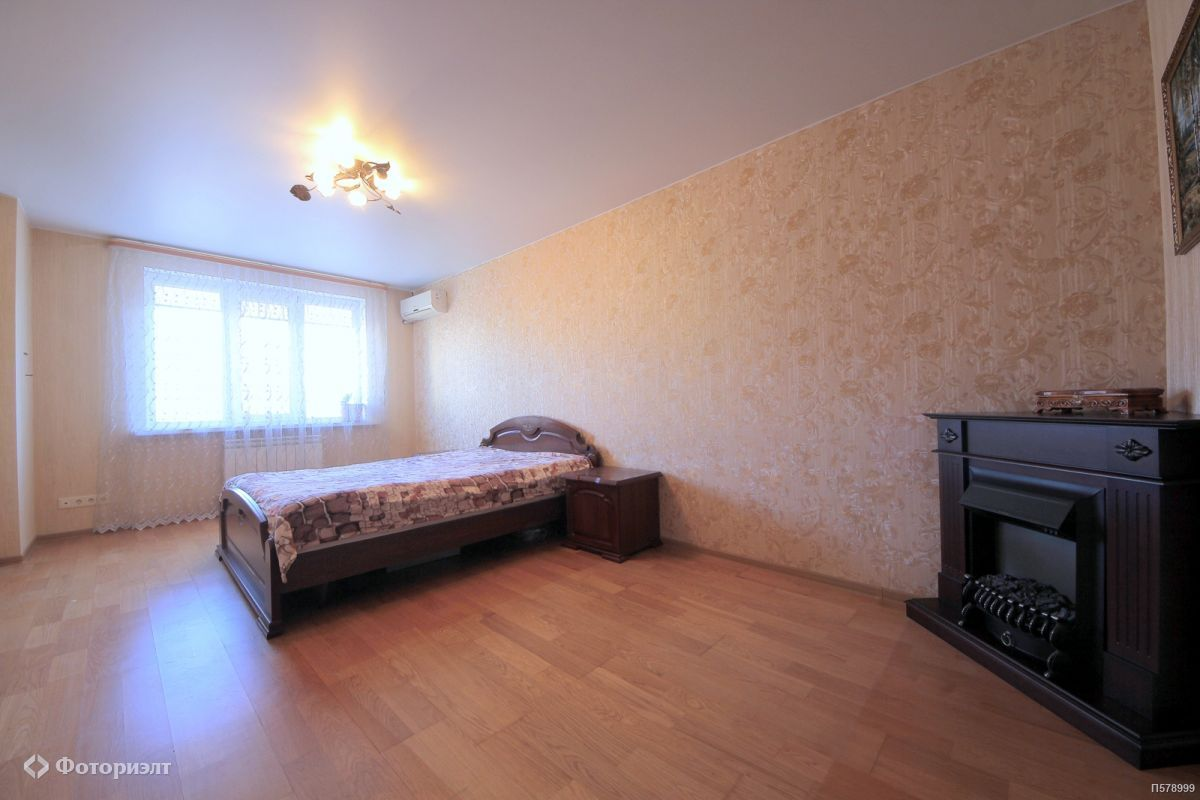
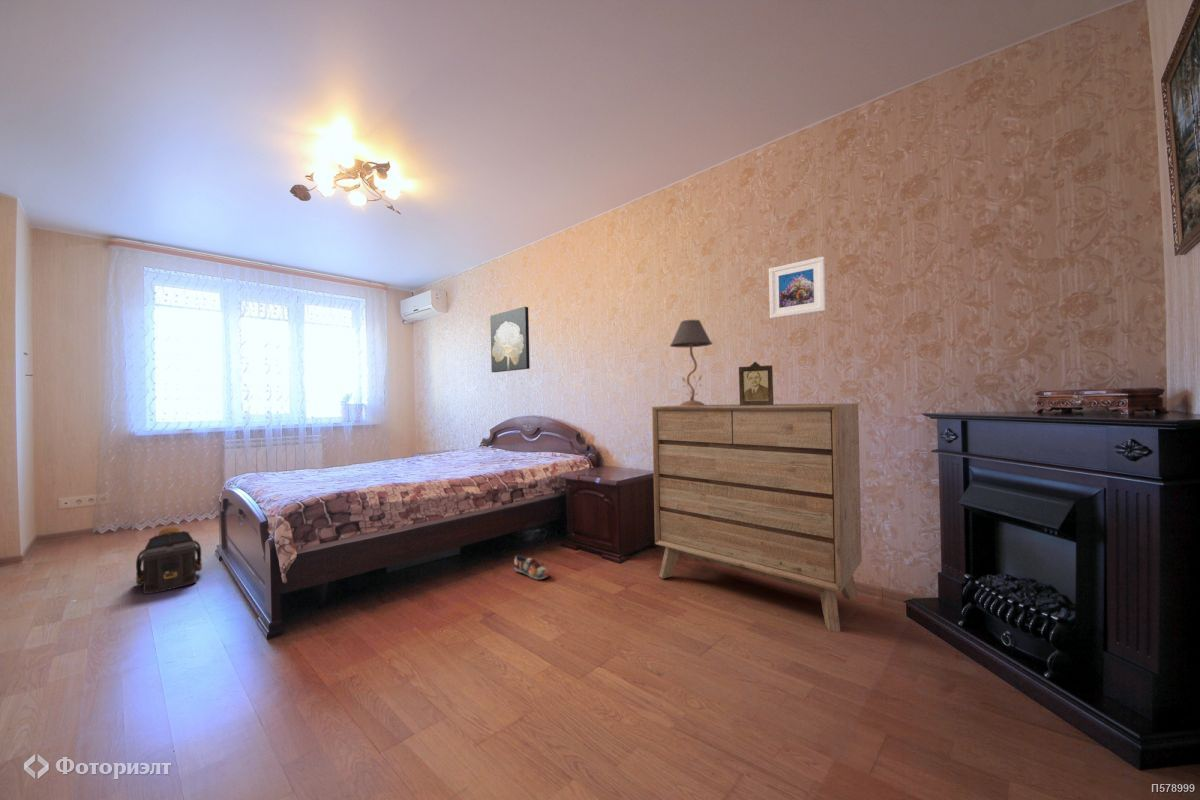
+ wall art [489,306,531,373]
+ dresser [651,402,863,633]
+ shoe [513,555,550,580]
+ table lamp [669,319,713,406]
+ photo frame [738,361,774,405]
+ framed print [768,256,827,320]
+ backpack [135,526,203,595]
